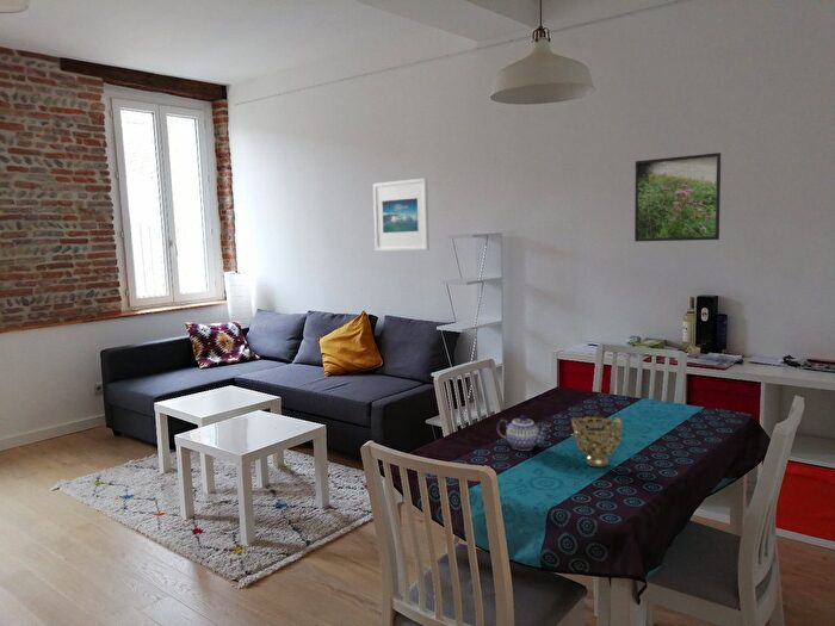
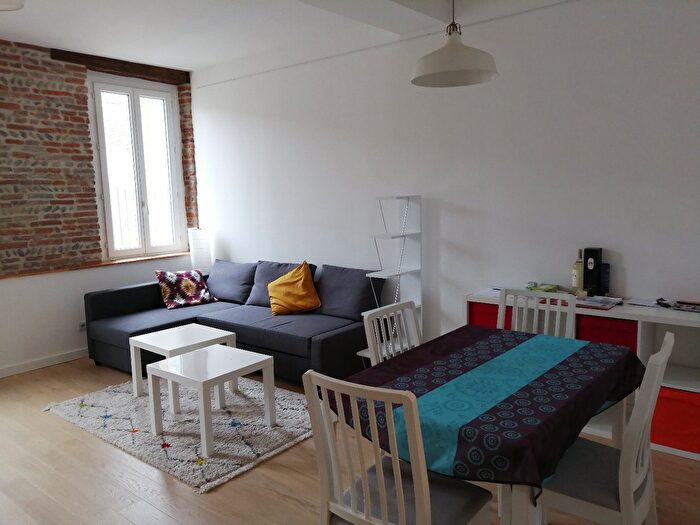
- teapot [495,414,550,452]
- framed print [633,151,722,242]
- decorative bowl [570,413,624,469]
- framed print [372,178,431,253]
